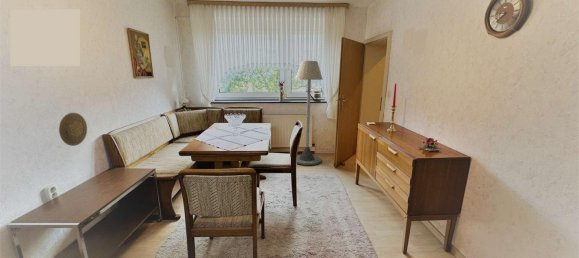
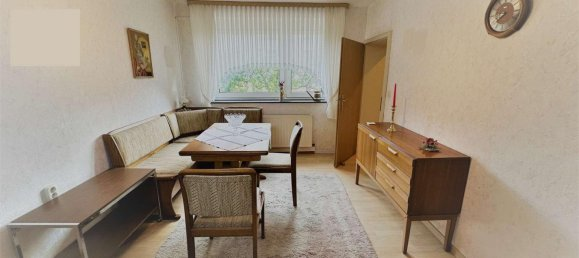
- decorative plate [58,112,88,147]
- floor lamp [295,60,324,166]
